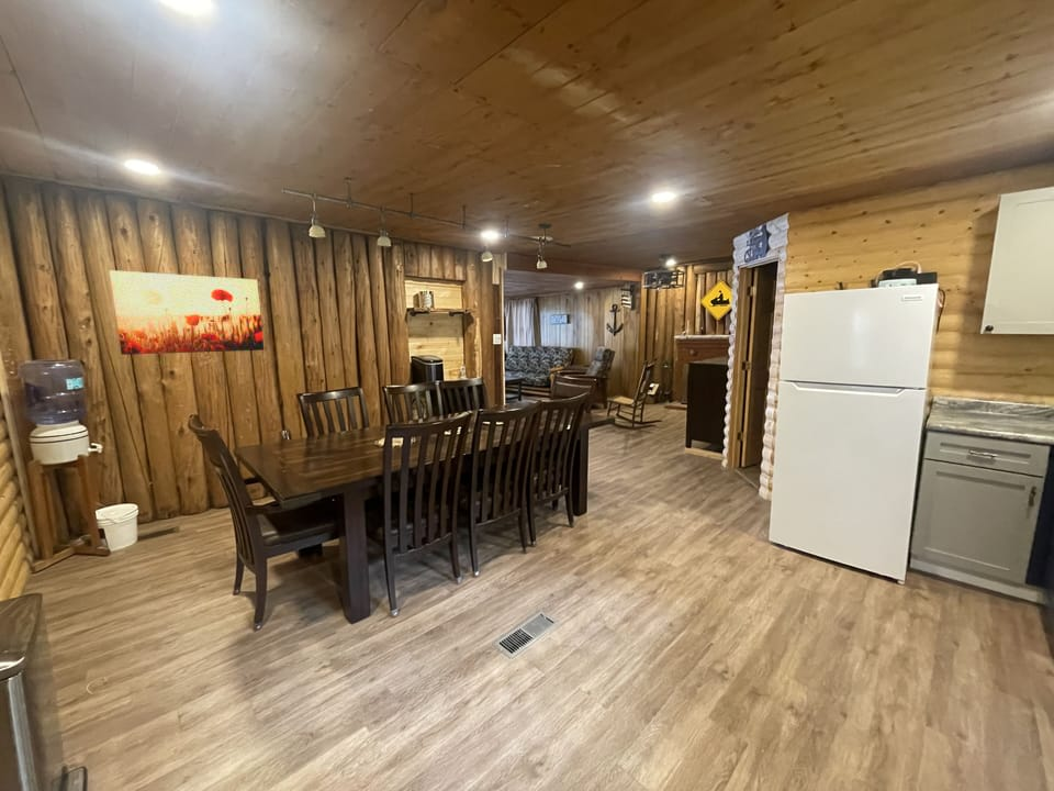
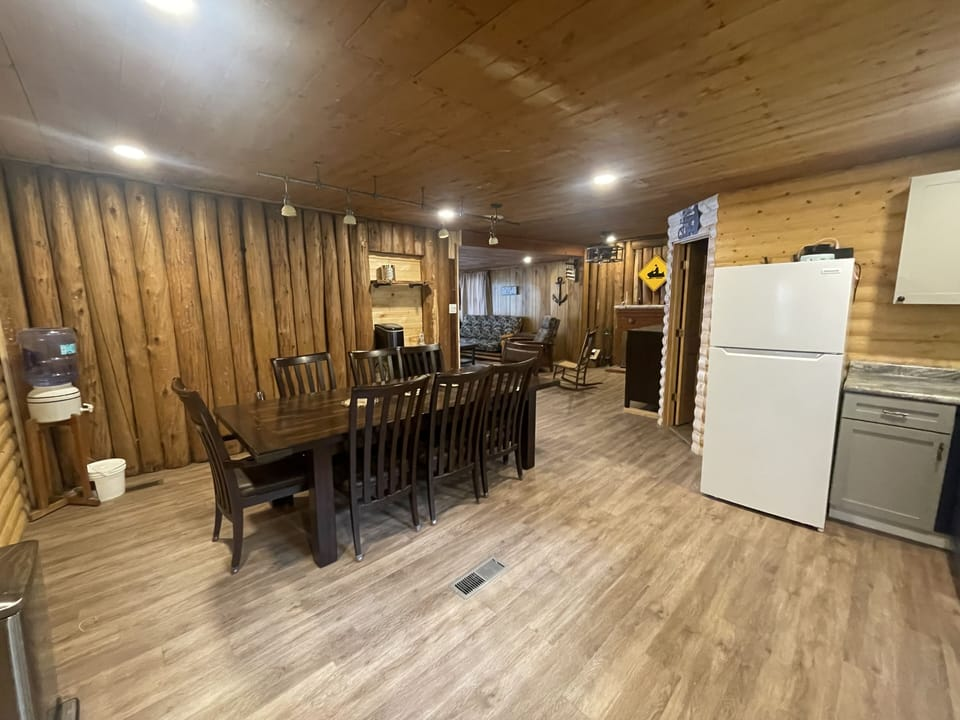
- wall art [108,269,266,356]
